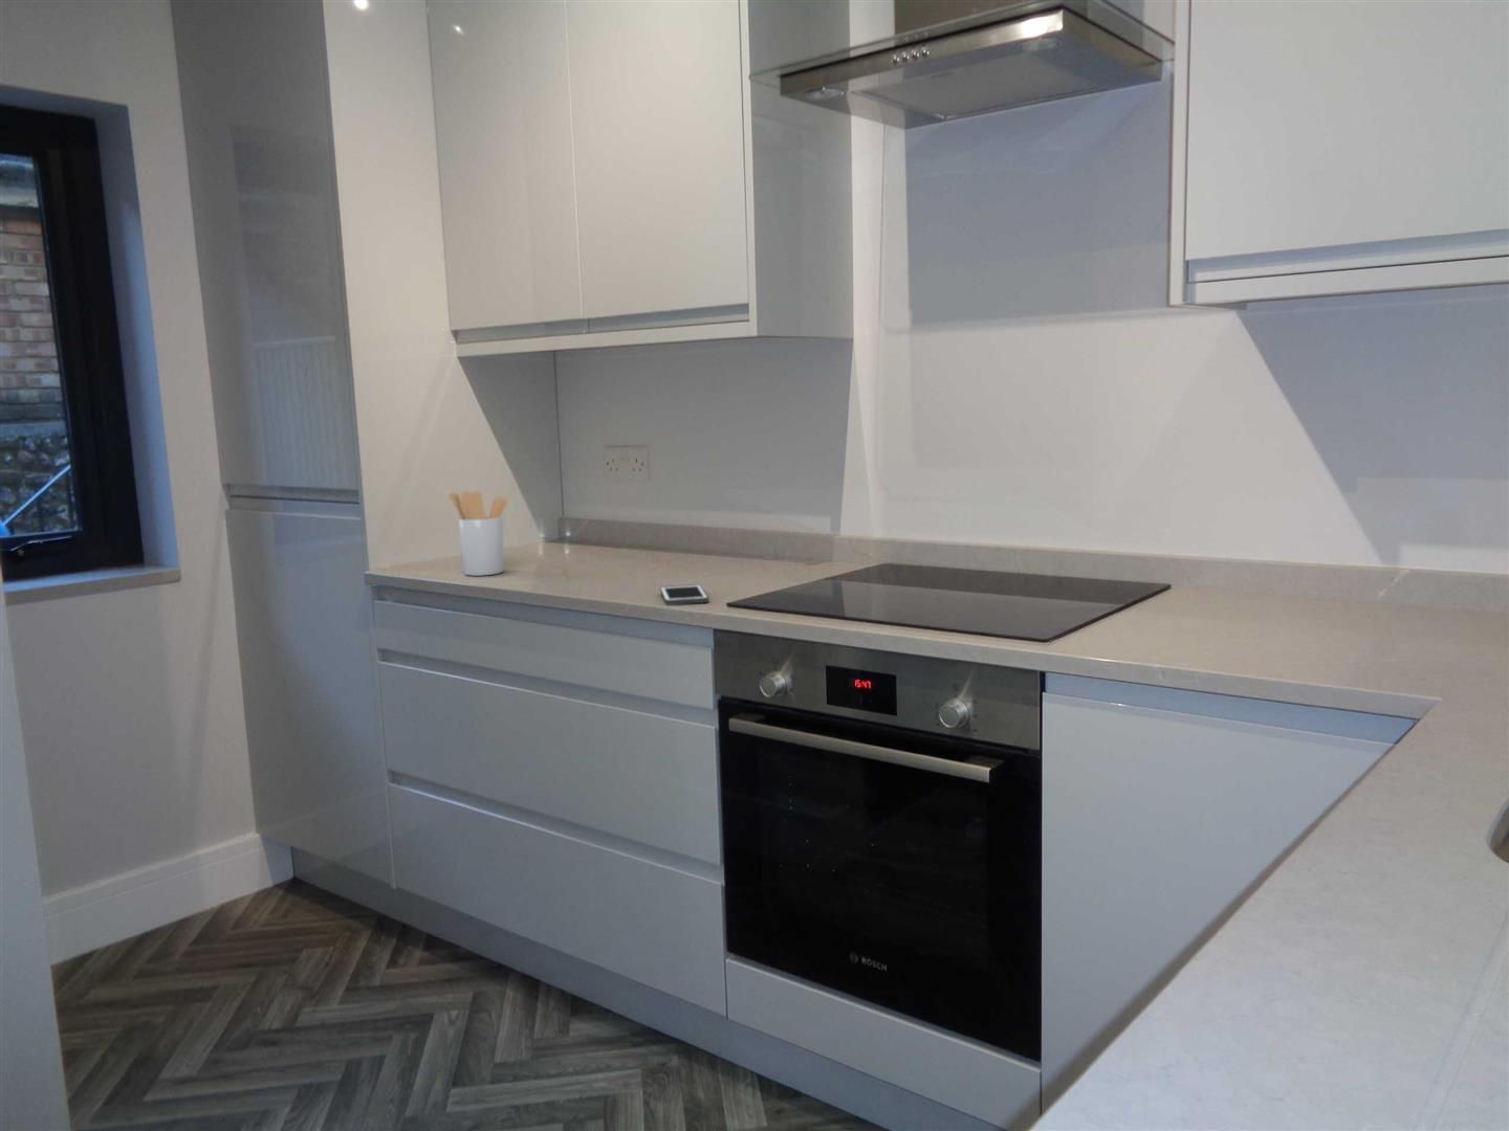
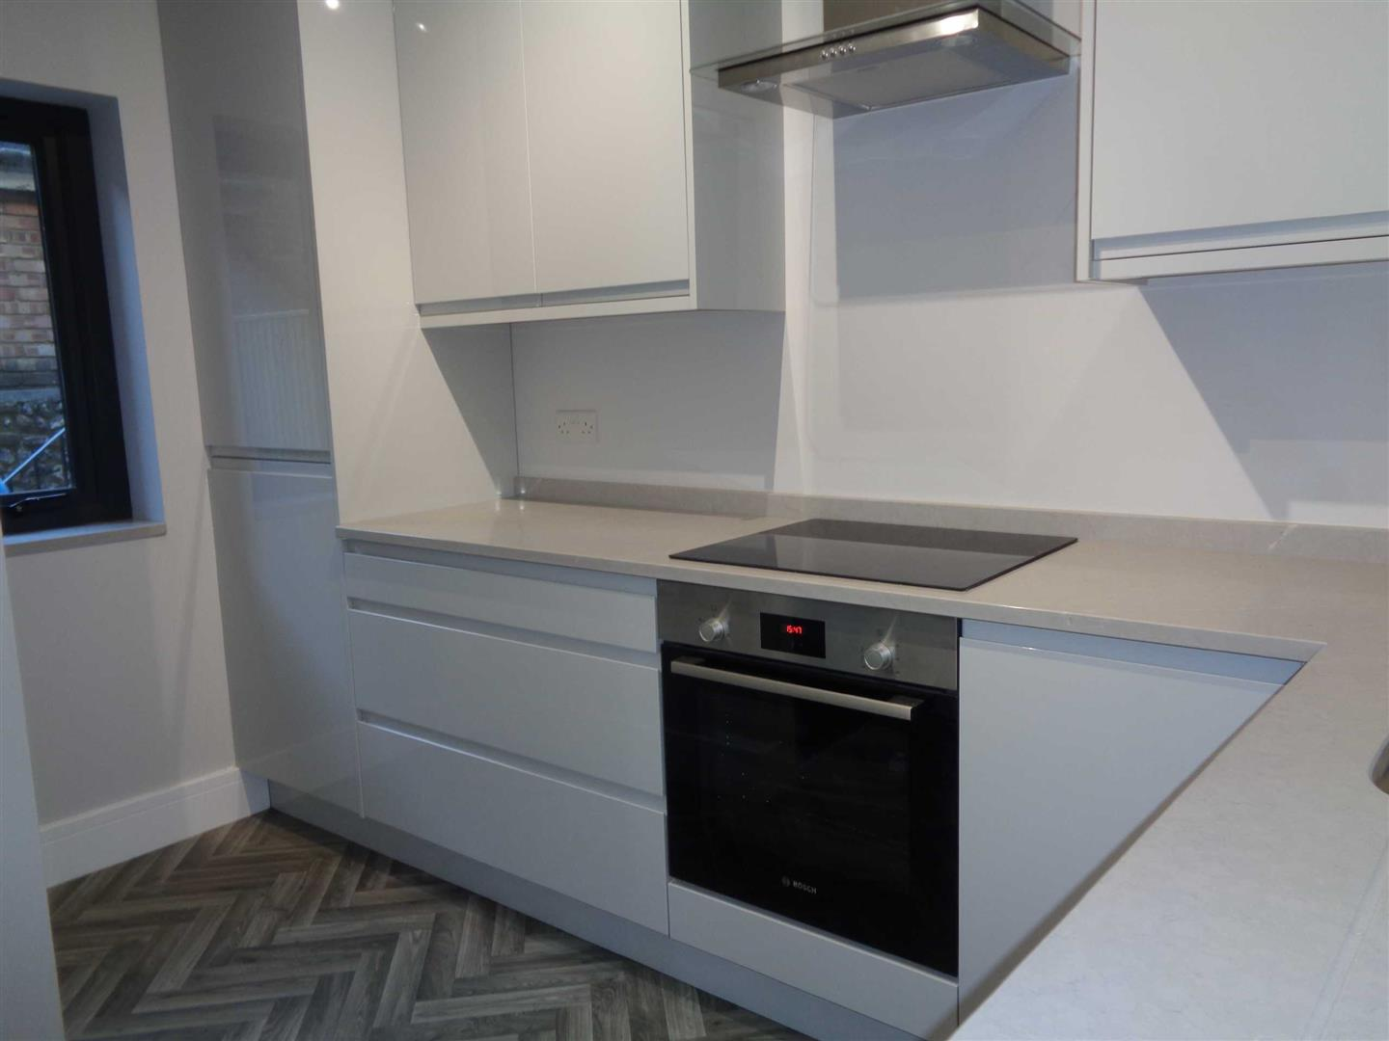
- cell phone [659,583,709,605]
- utensil holder [448,491,509,577]
